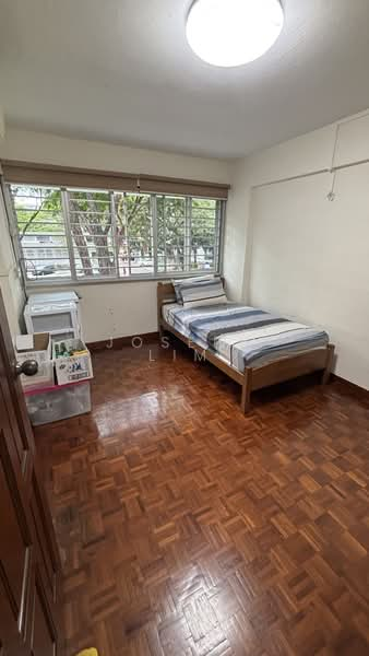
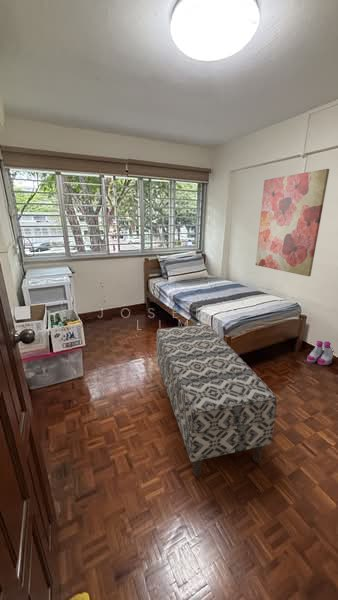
+ boots [306,340,335,366]
+ bench [155,323,278,479]
+ wall art [255,168,330,277]
